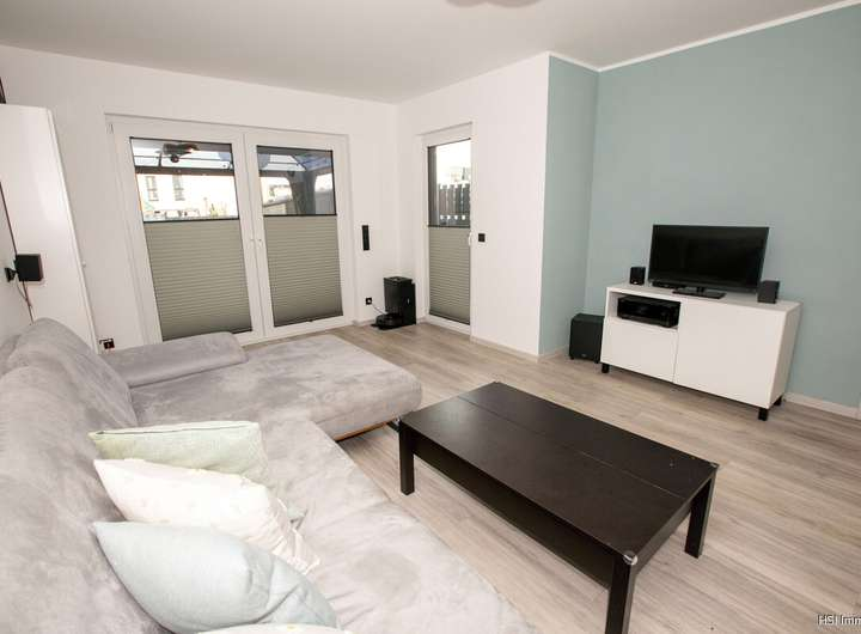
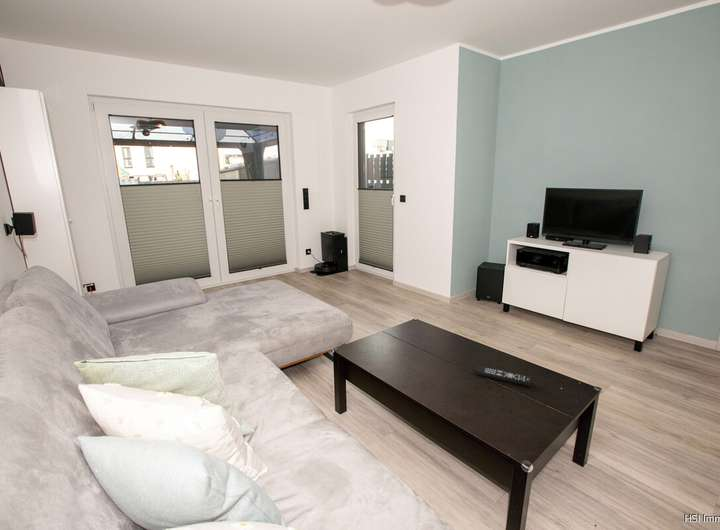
+ remote control [474,365,532,387]
